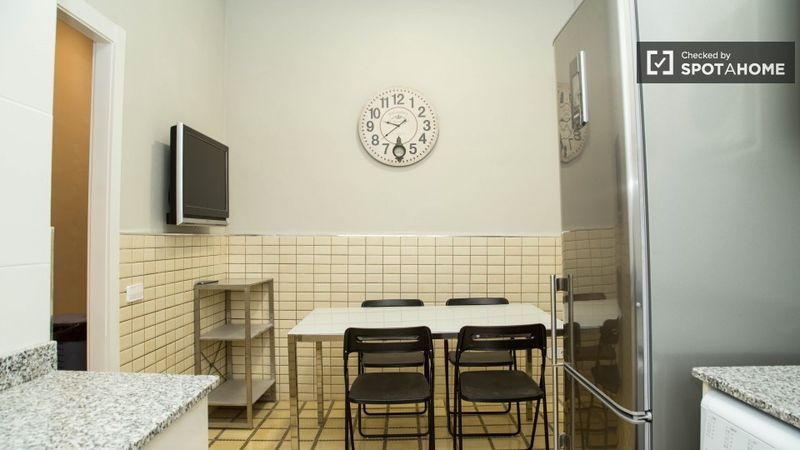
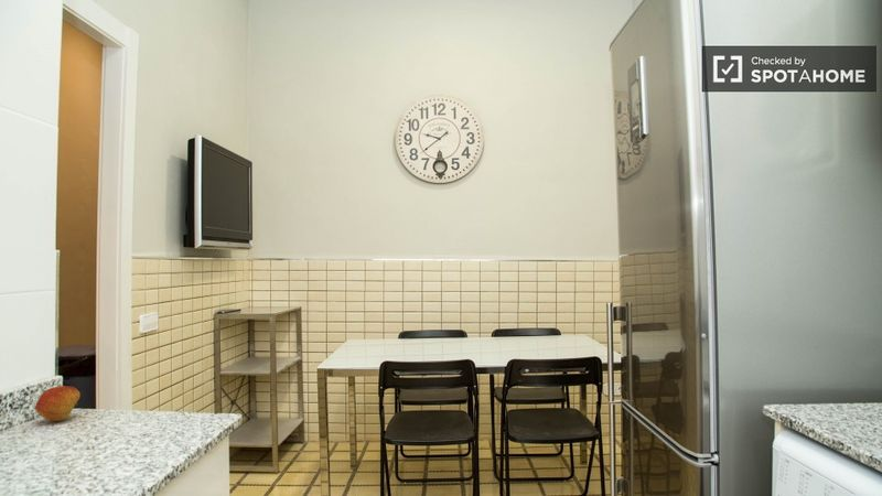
+ fruit [34,385,82,422]
